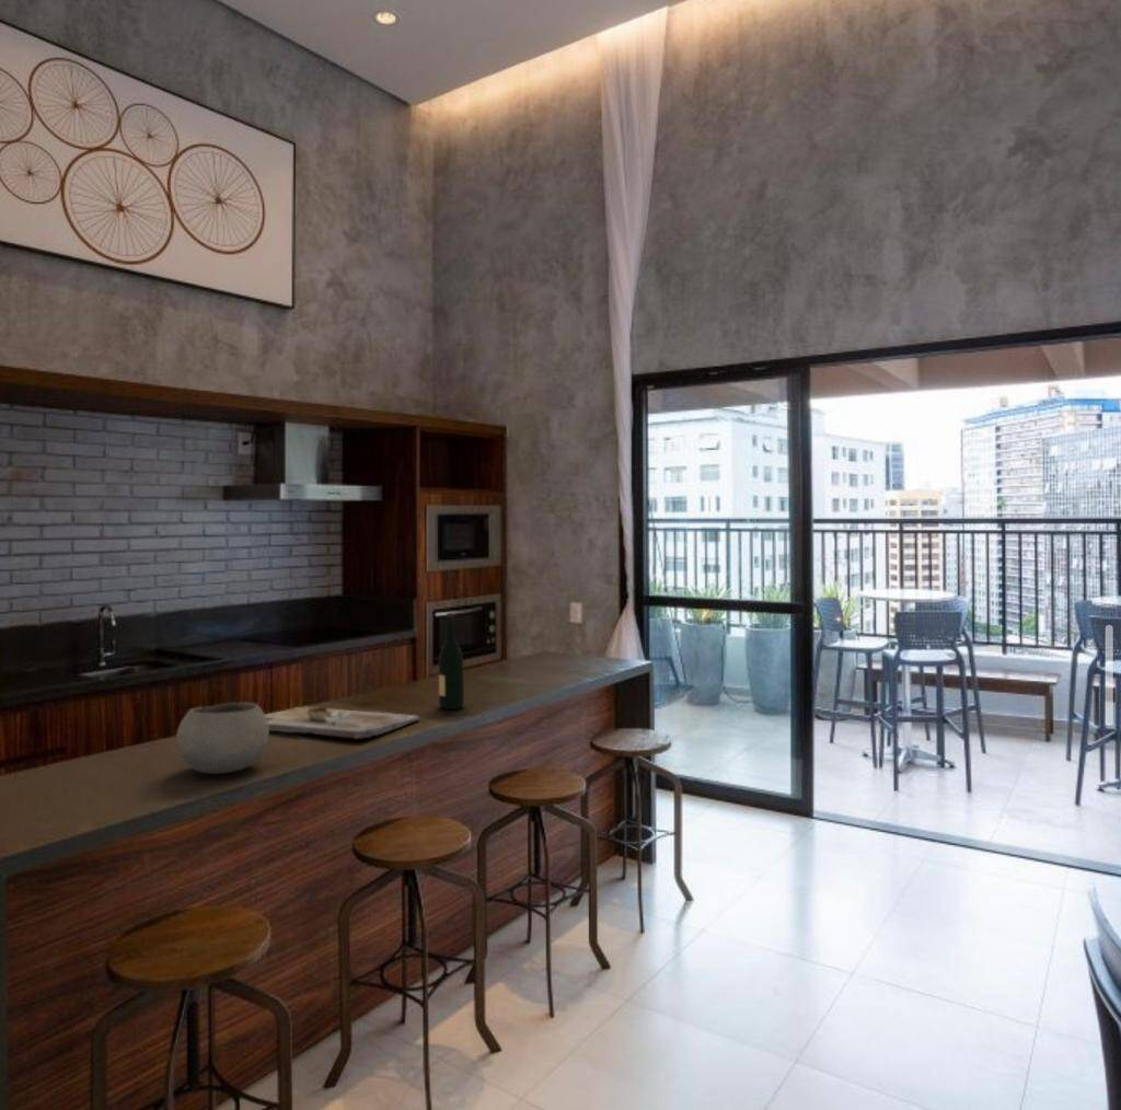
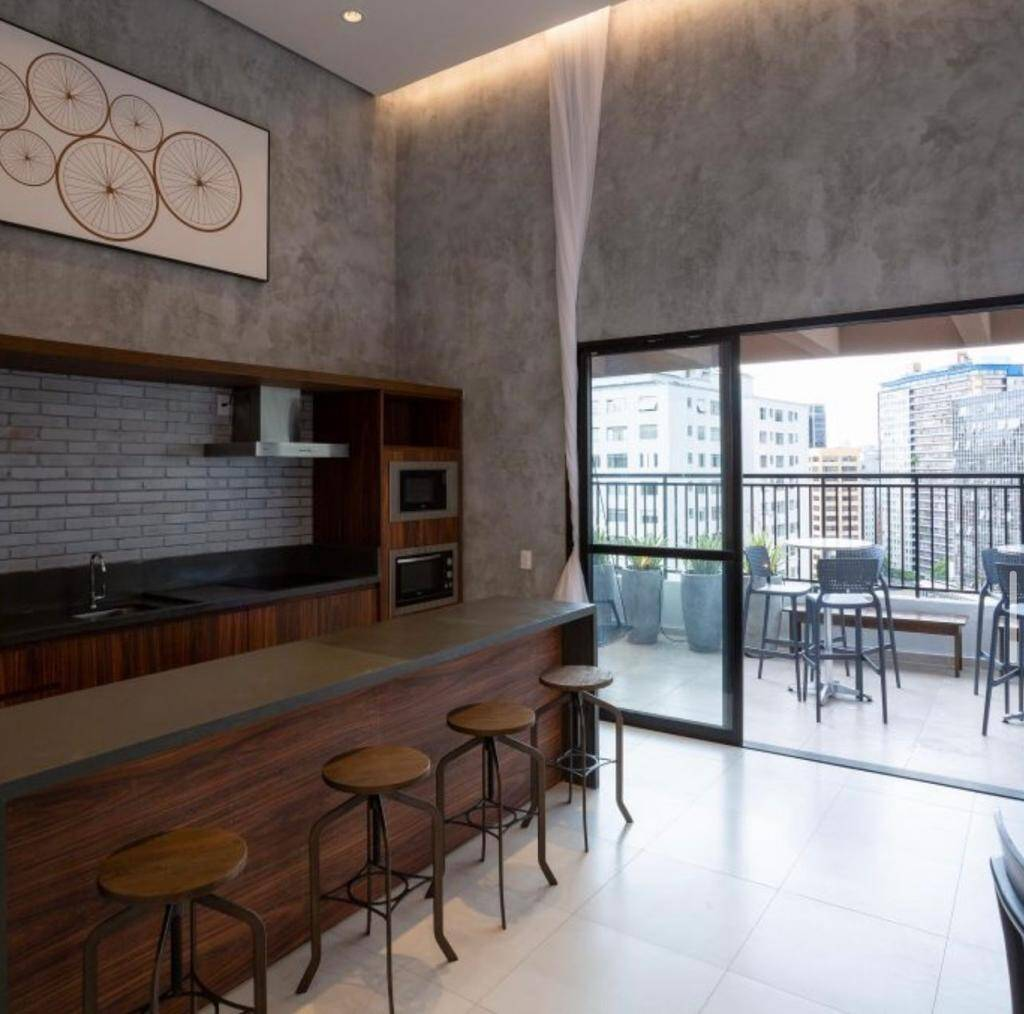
- wine bottle [438,612,465,710]
- cutting board [265,706,420,740]
- bowl [175,702,270,775]
